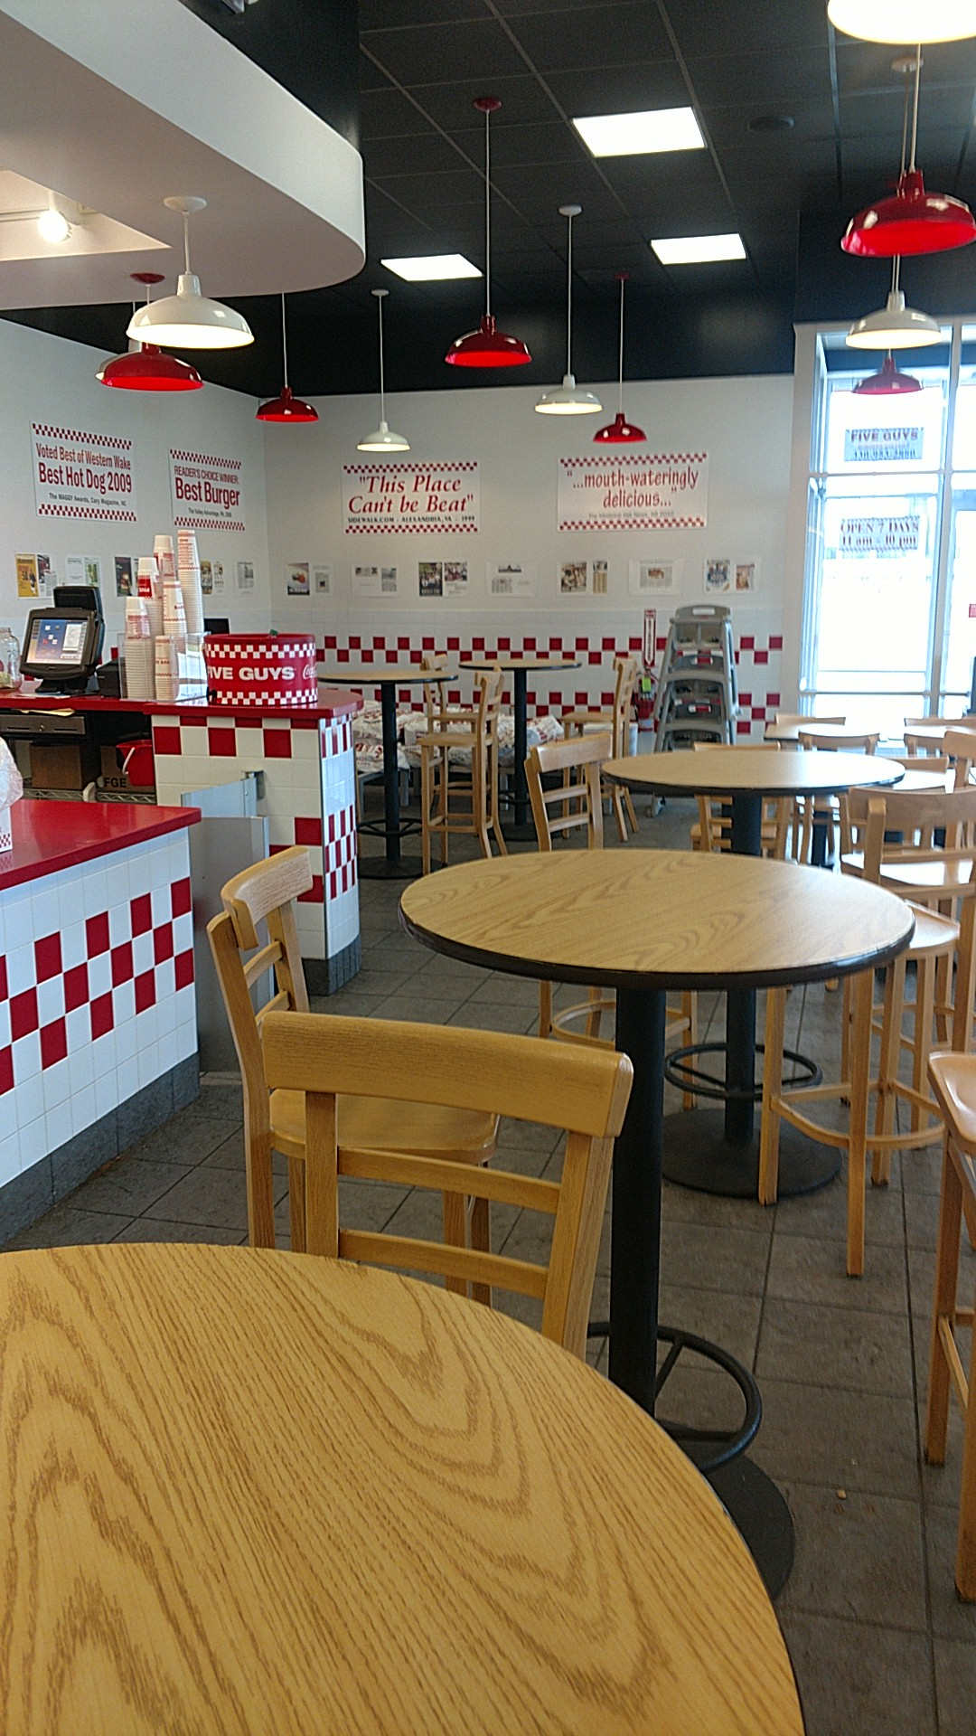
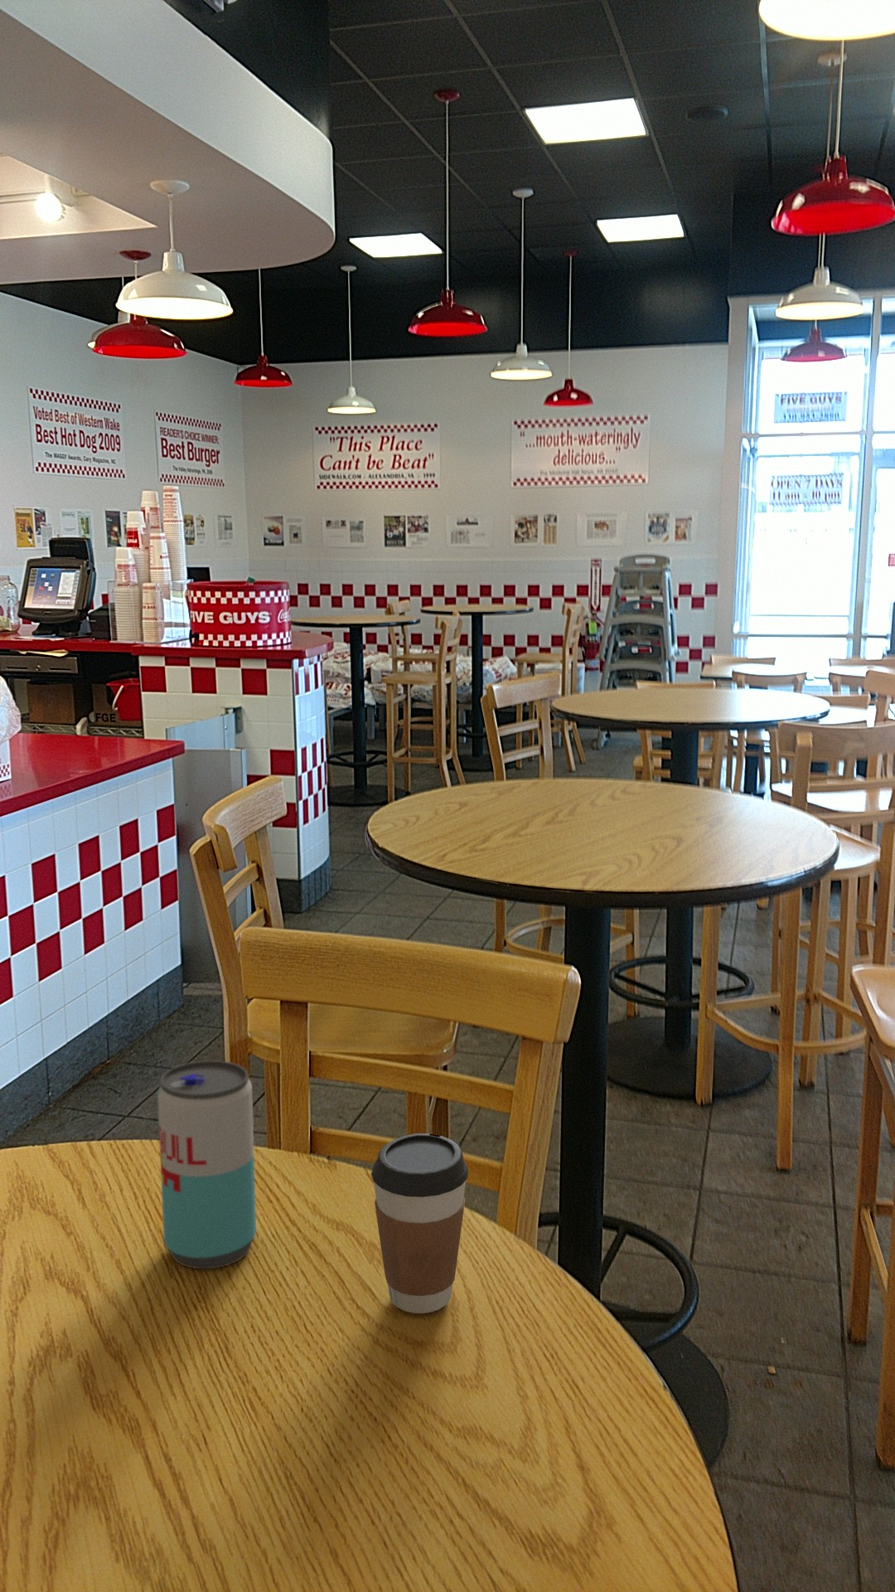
+ beverage can [156,1060,257,1269]
+ coffee cup [370,1133,469,1314]
